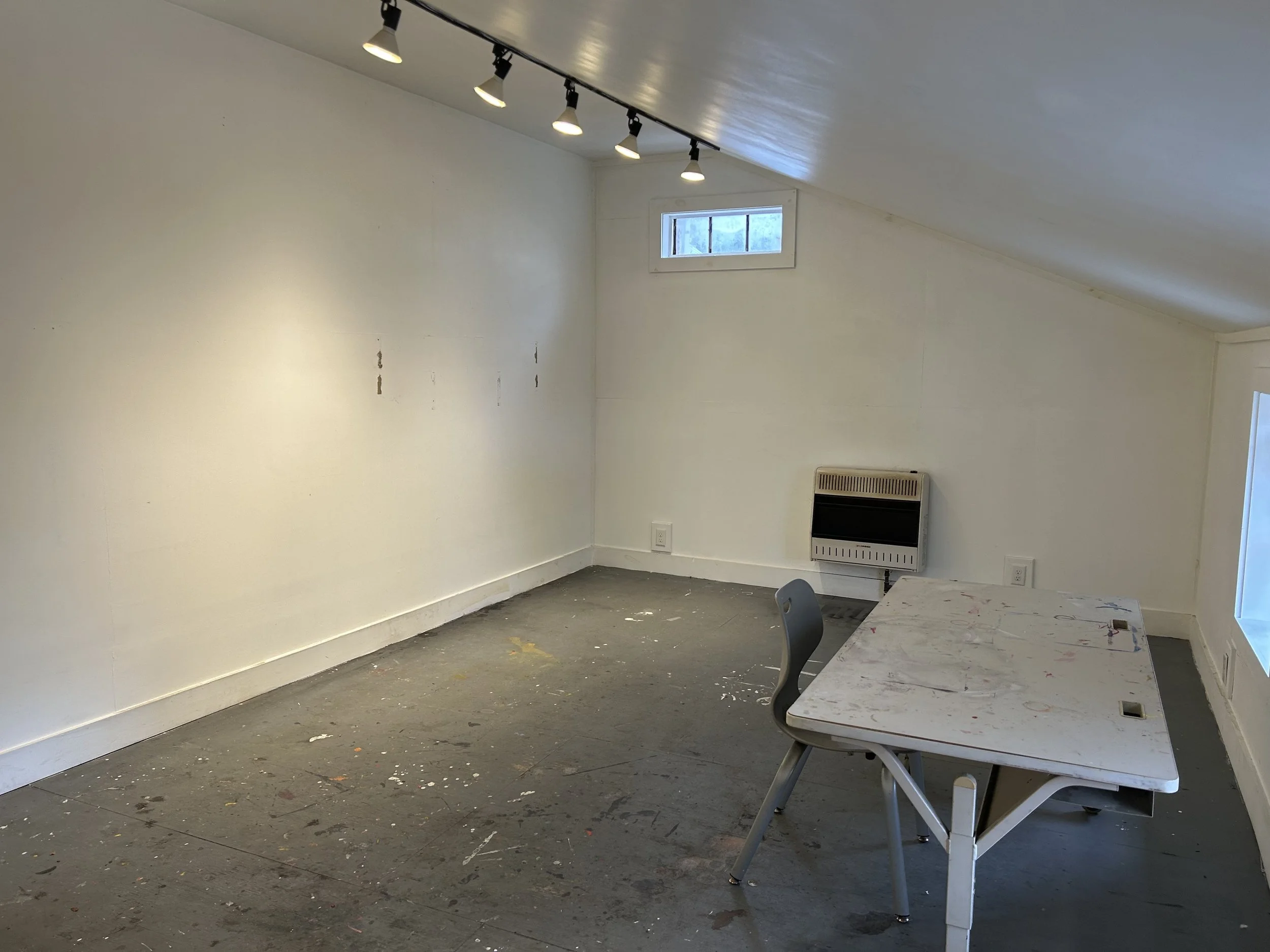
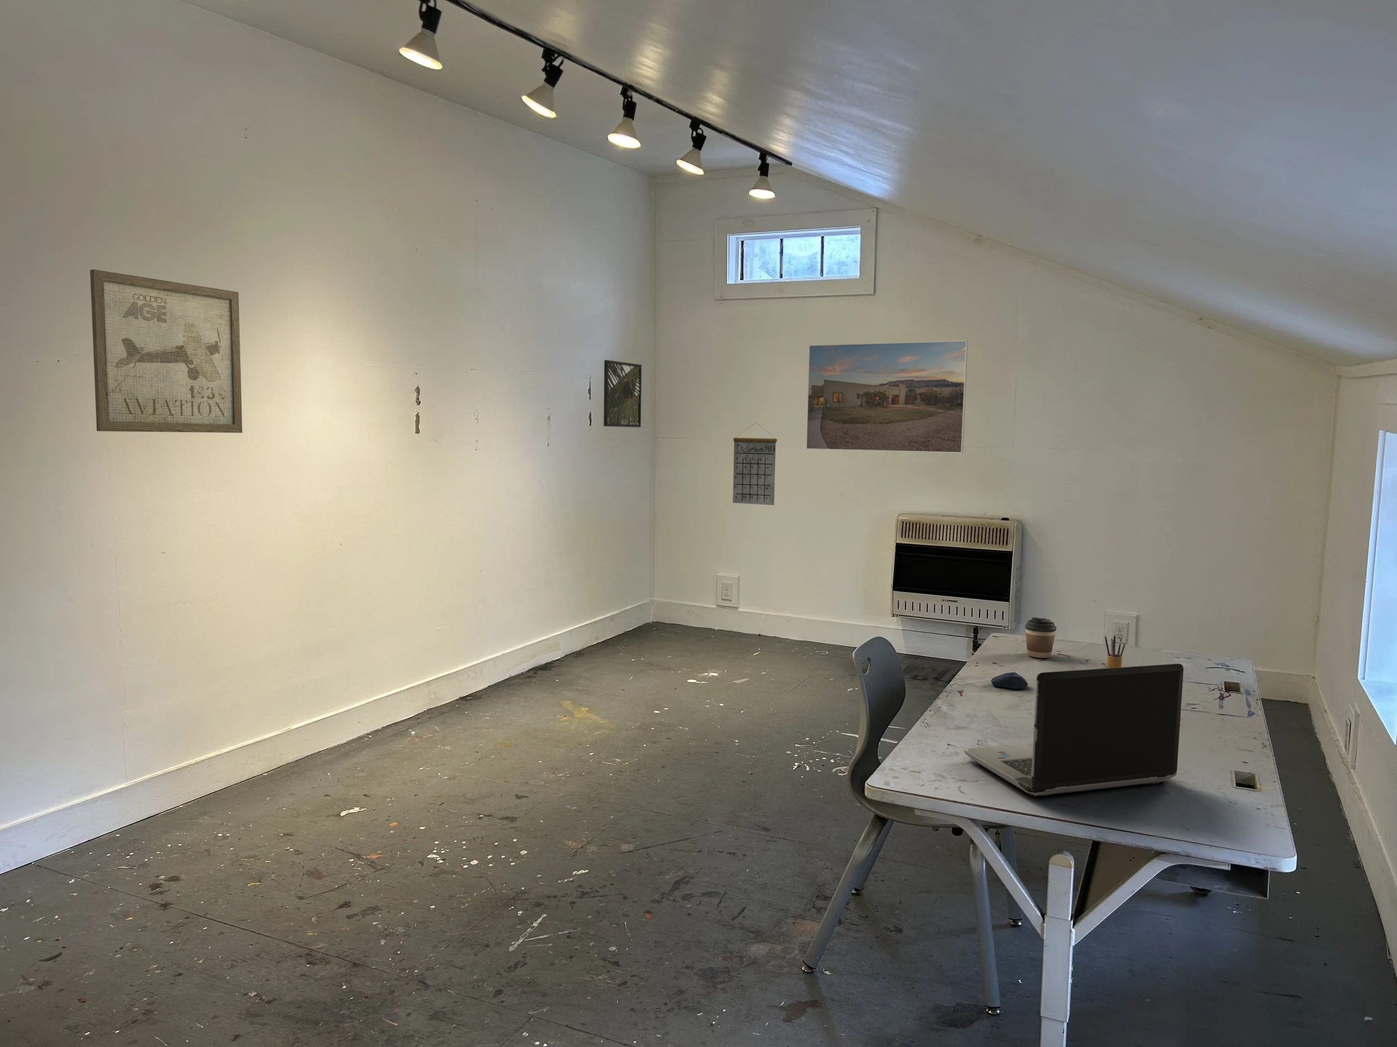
+ laptop computer [964,663,1184,797]
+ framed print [806,340,968,453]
+ calendar [732,422,778,506]
+ coffee cup [1024,617,1057,659]
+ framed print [603,360,642,428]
+ pencil box [1104,633,1126,669]
+ wall art [89,268,243,433]
+ computer mouse [991,672,1028,690]
